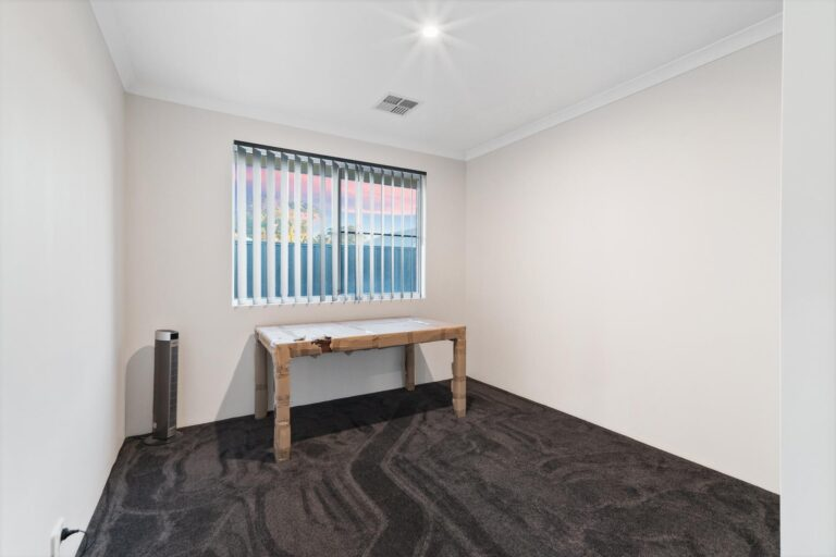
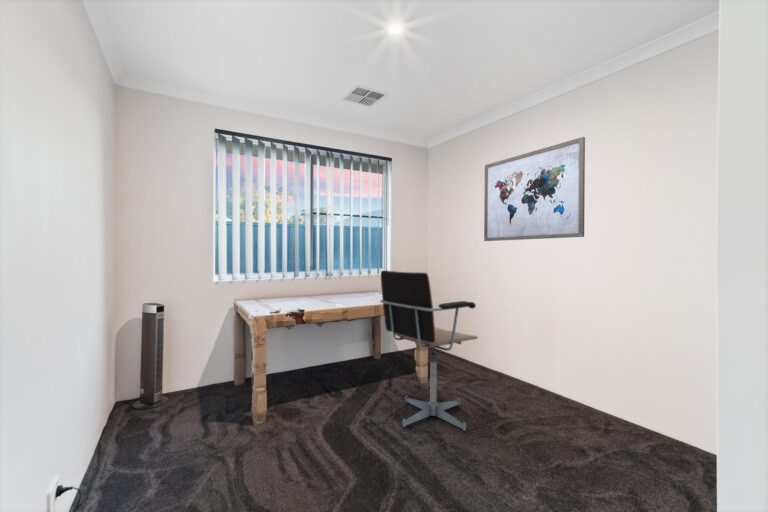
+ office chair [379,269,479,433]
+ wall art [483,136,586,242]
